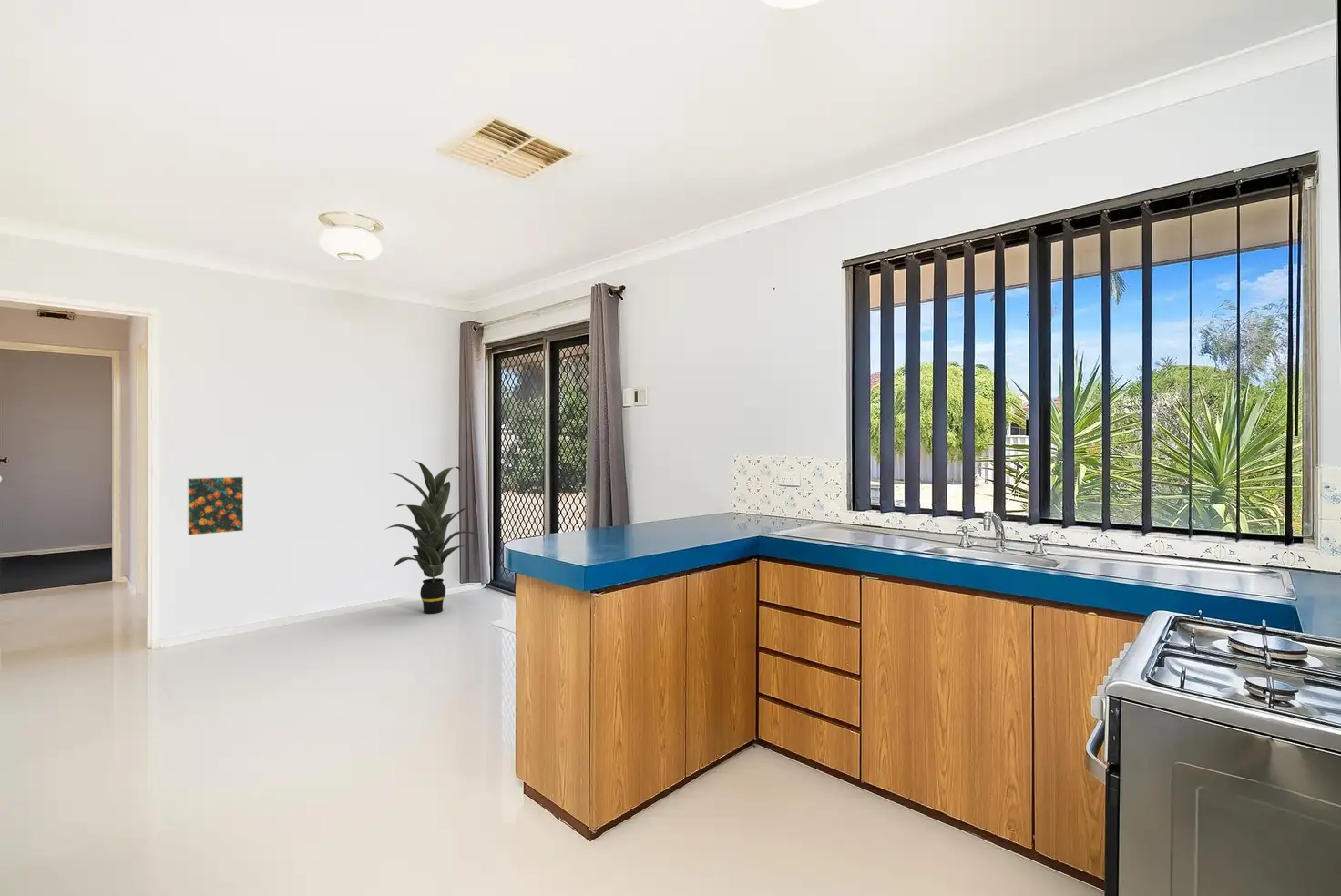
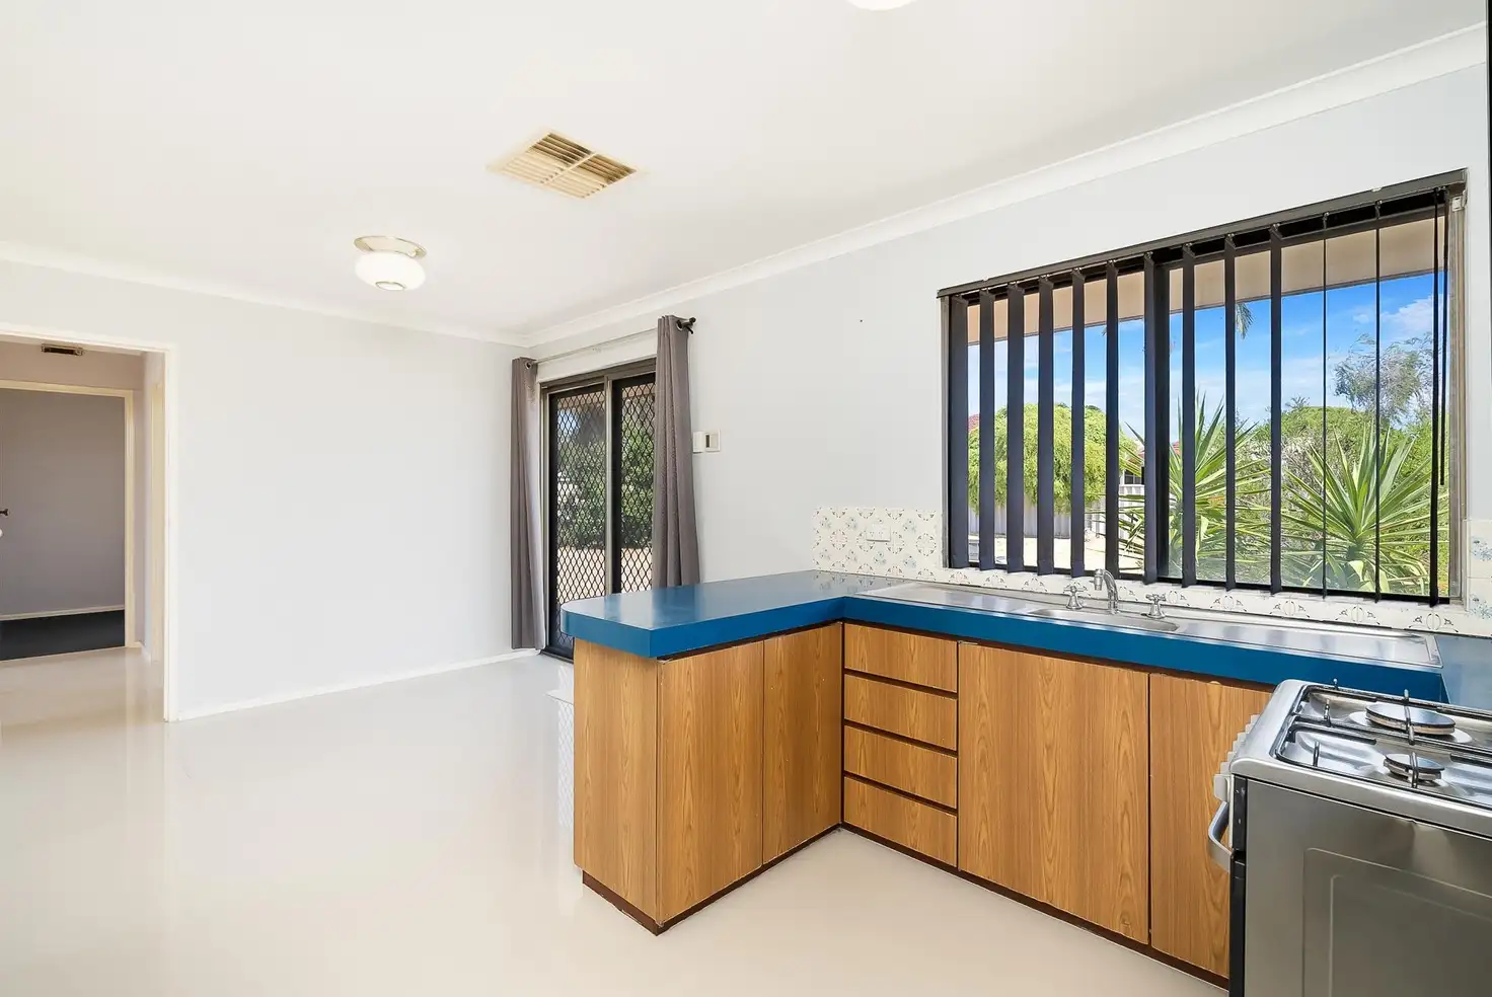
- indoor plant [384,459,482,615]
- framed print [187,475,244,536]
